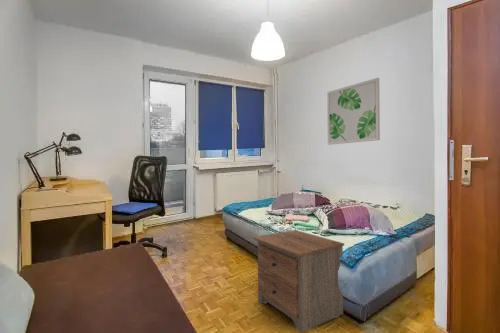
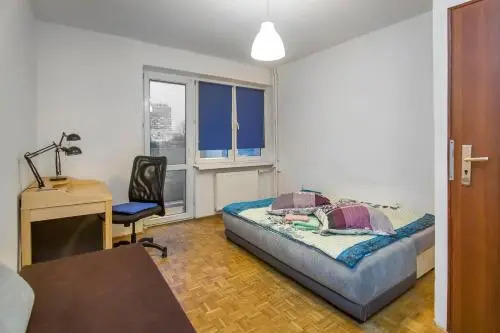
- nightstand [252,229,345,333]
- wall art [326,77,381,146]
